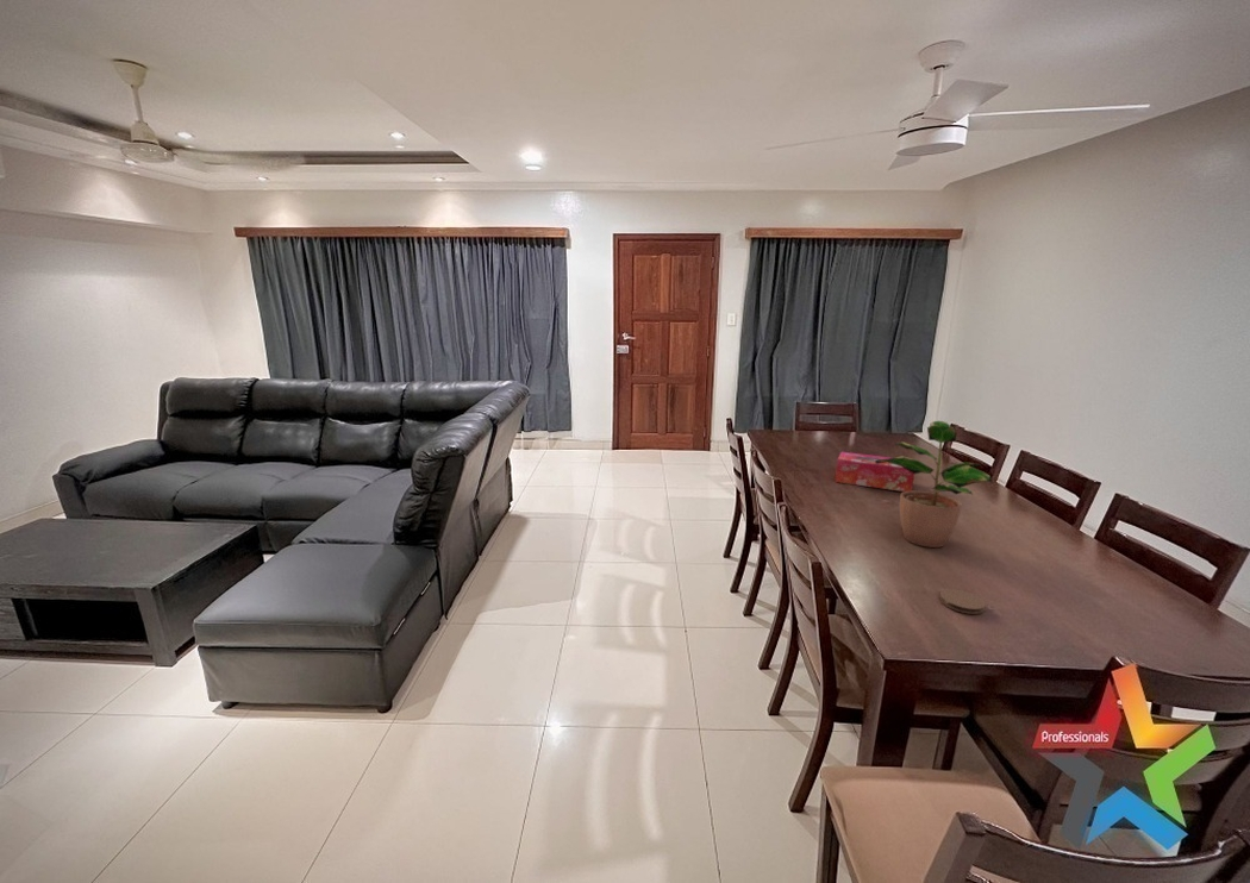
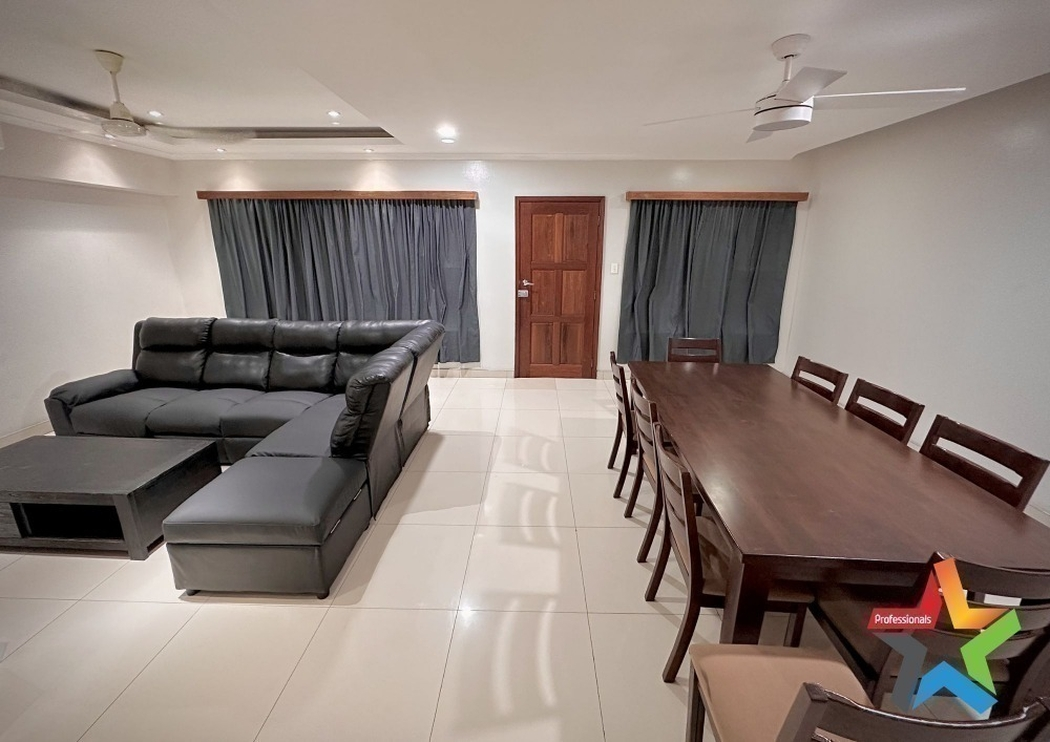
- coaster [938,588,987,615]
- tissue box [835,451,915,493]
- potted plant [875,420,993,549]
